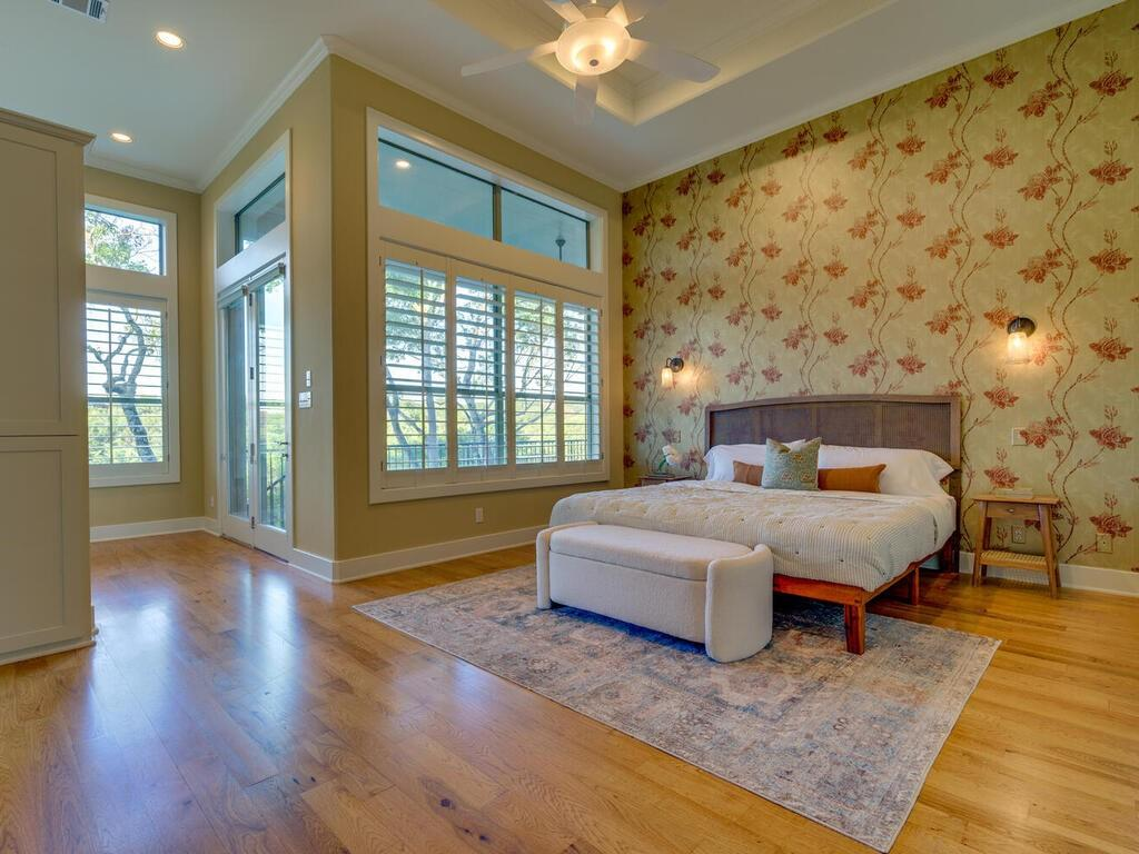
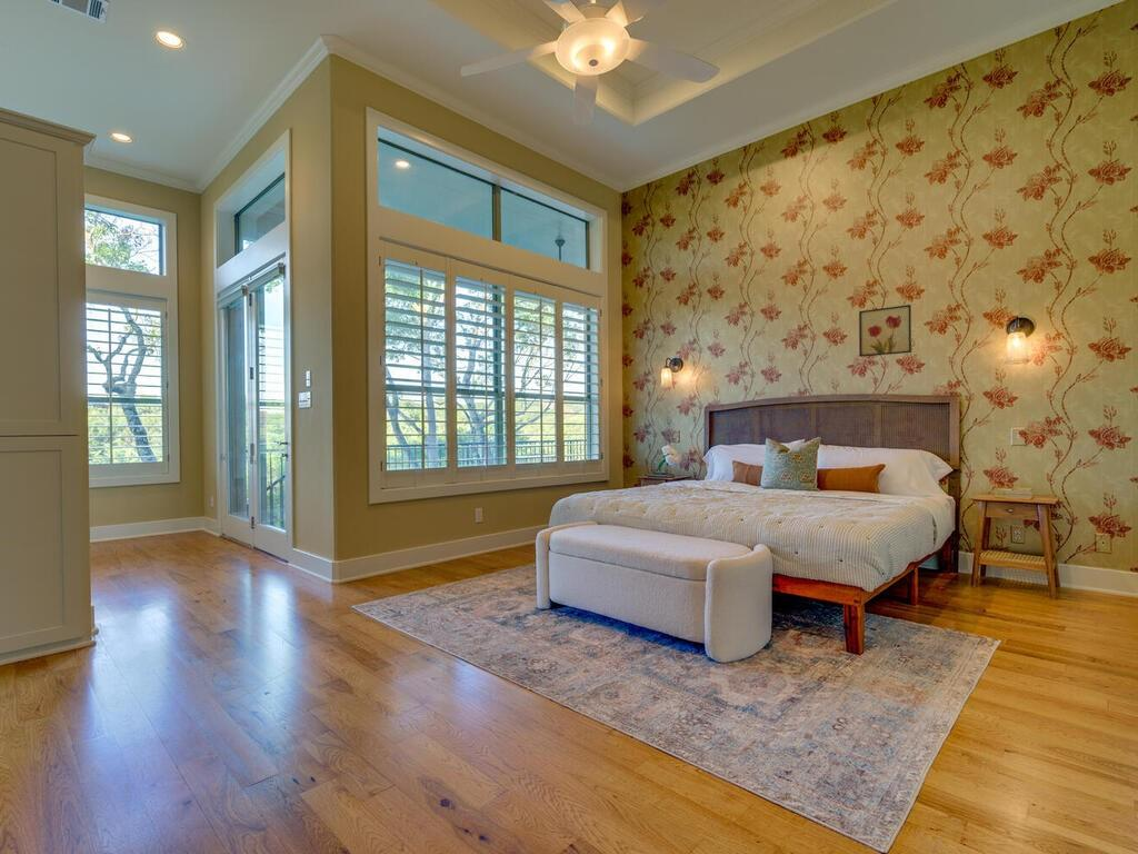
+ wall art [858,304,912,358]
